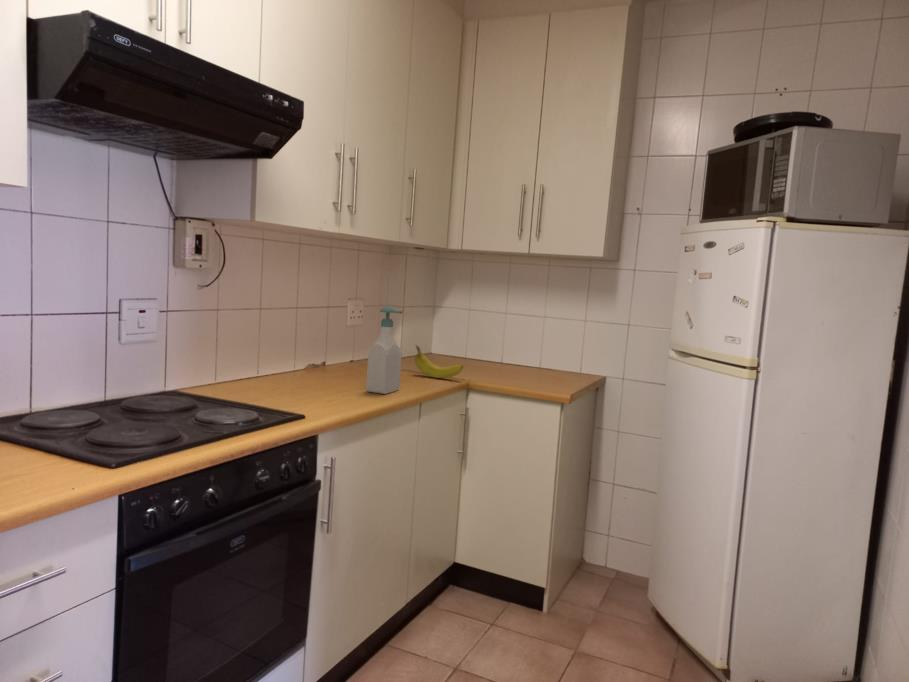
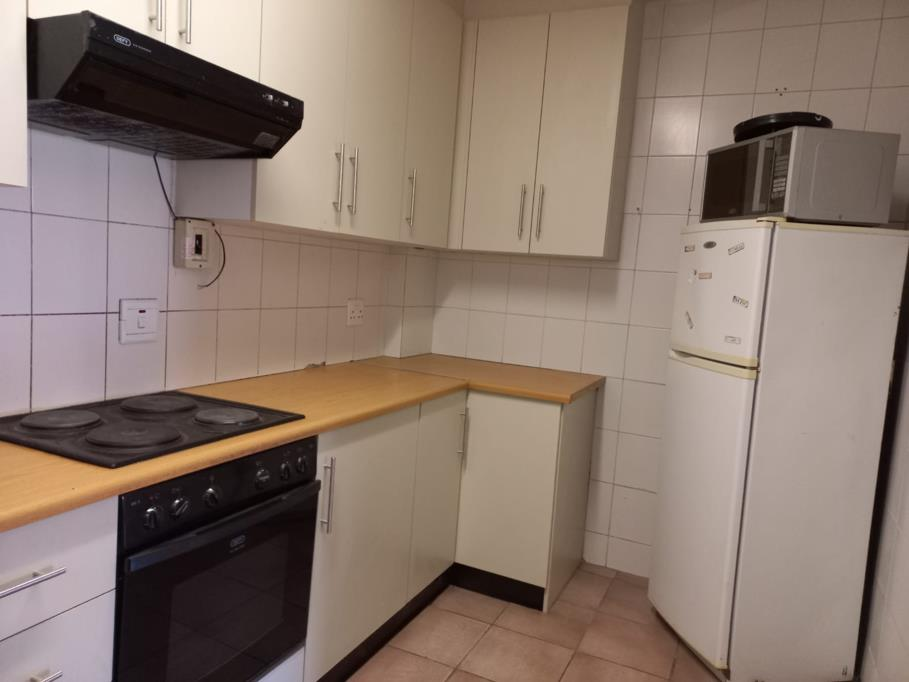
- fruit [414,344,464,379]
- soap bottle [365,305,404,395]
